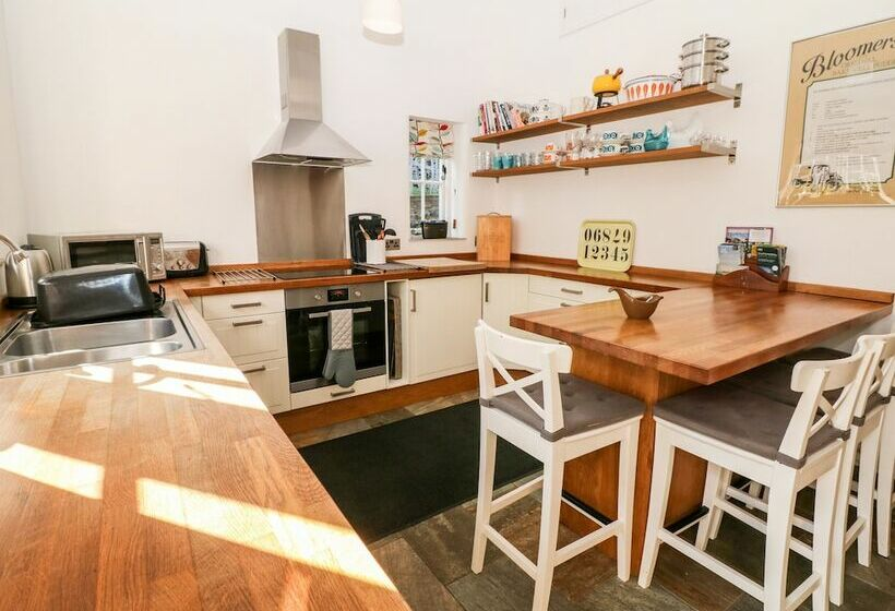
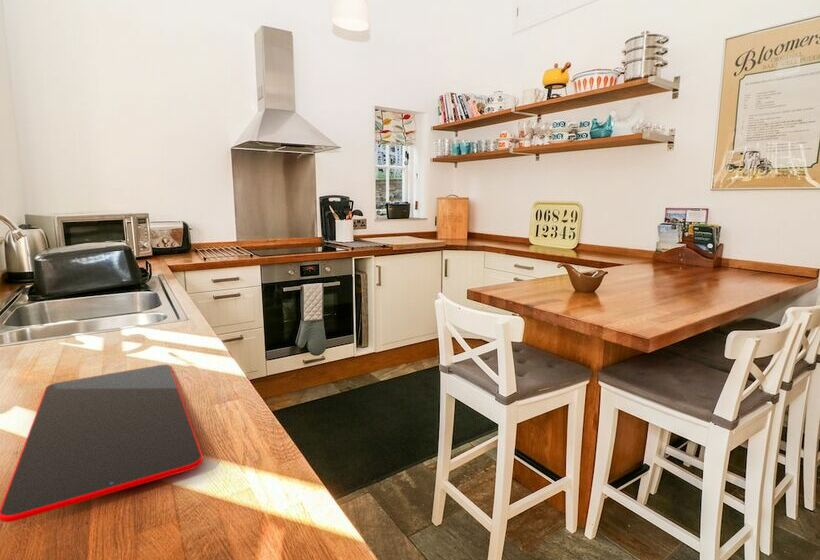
+ cutting board [0,364,204,523]
